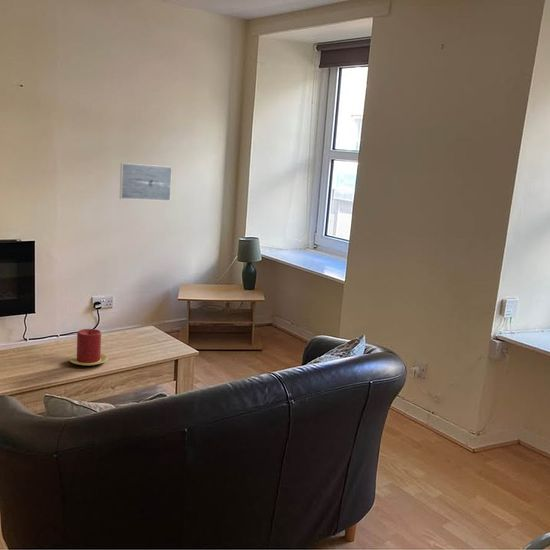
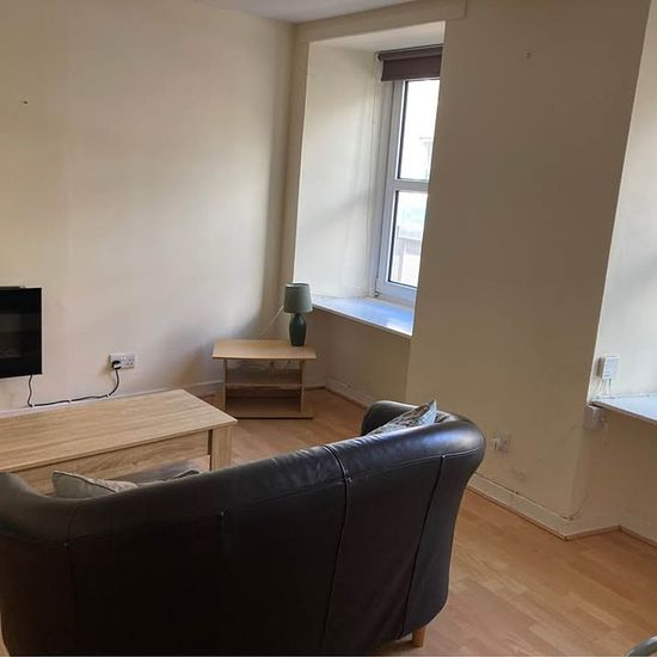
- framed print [119,162,173,202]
- candle [68,328,109,367]
